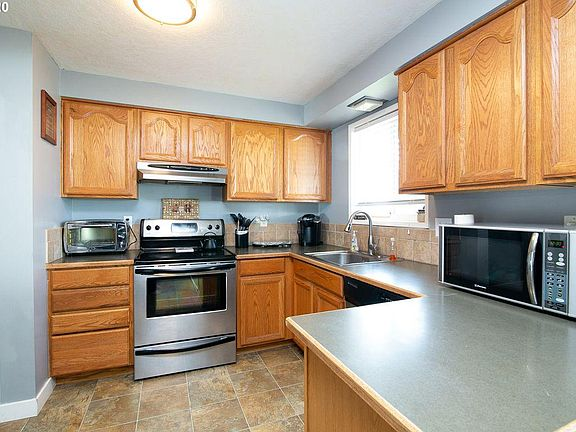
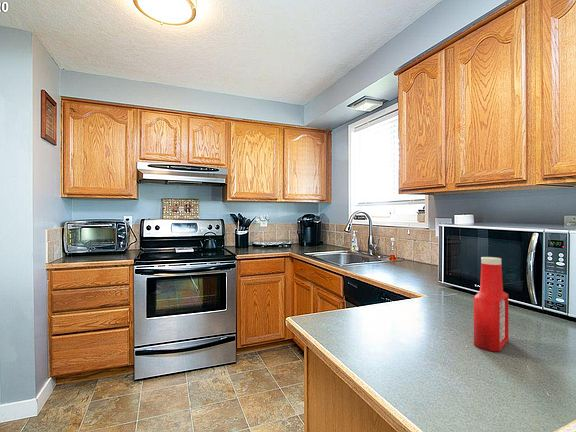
+ soap bottle [473,256,509,352]
